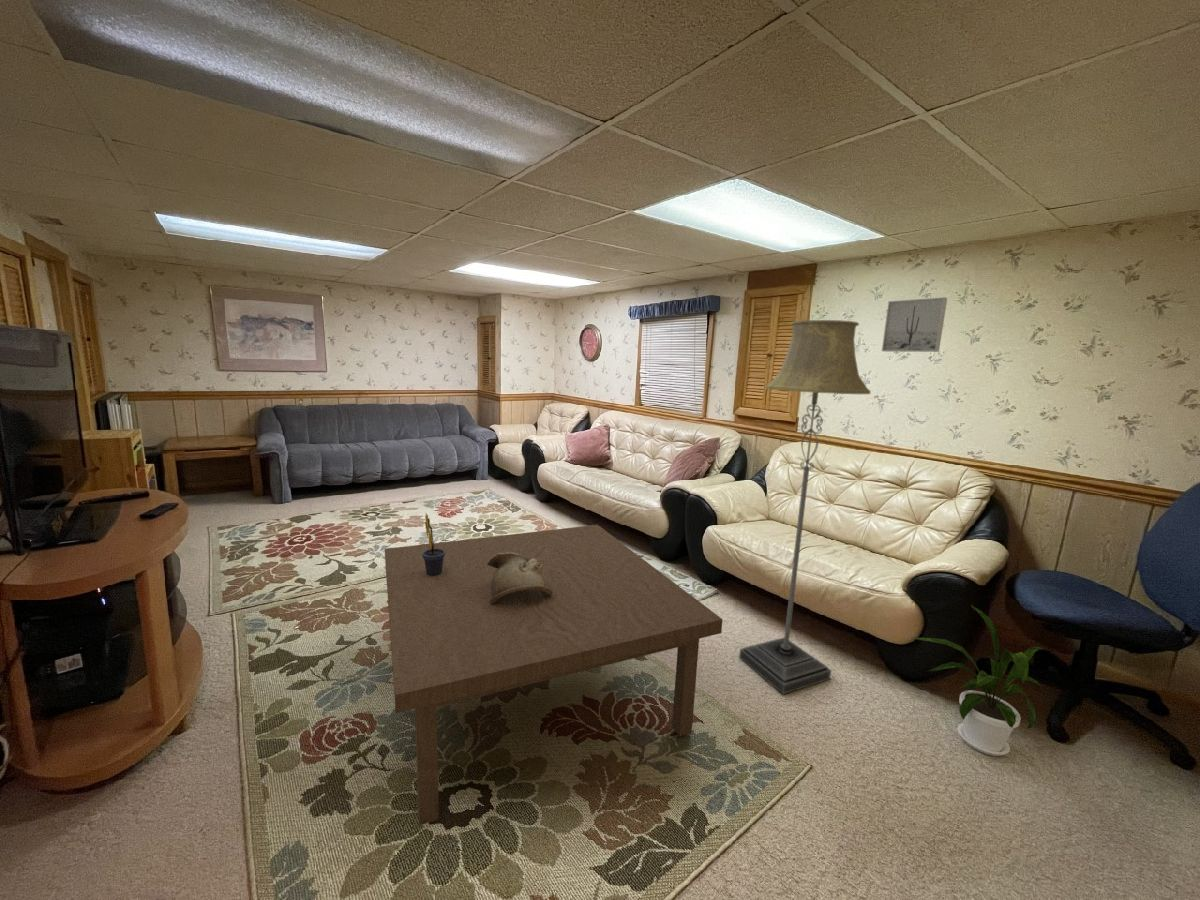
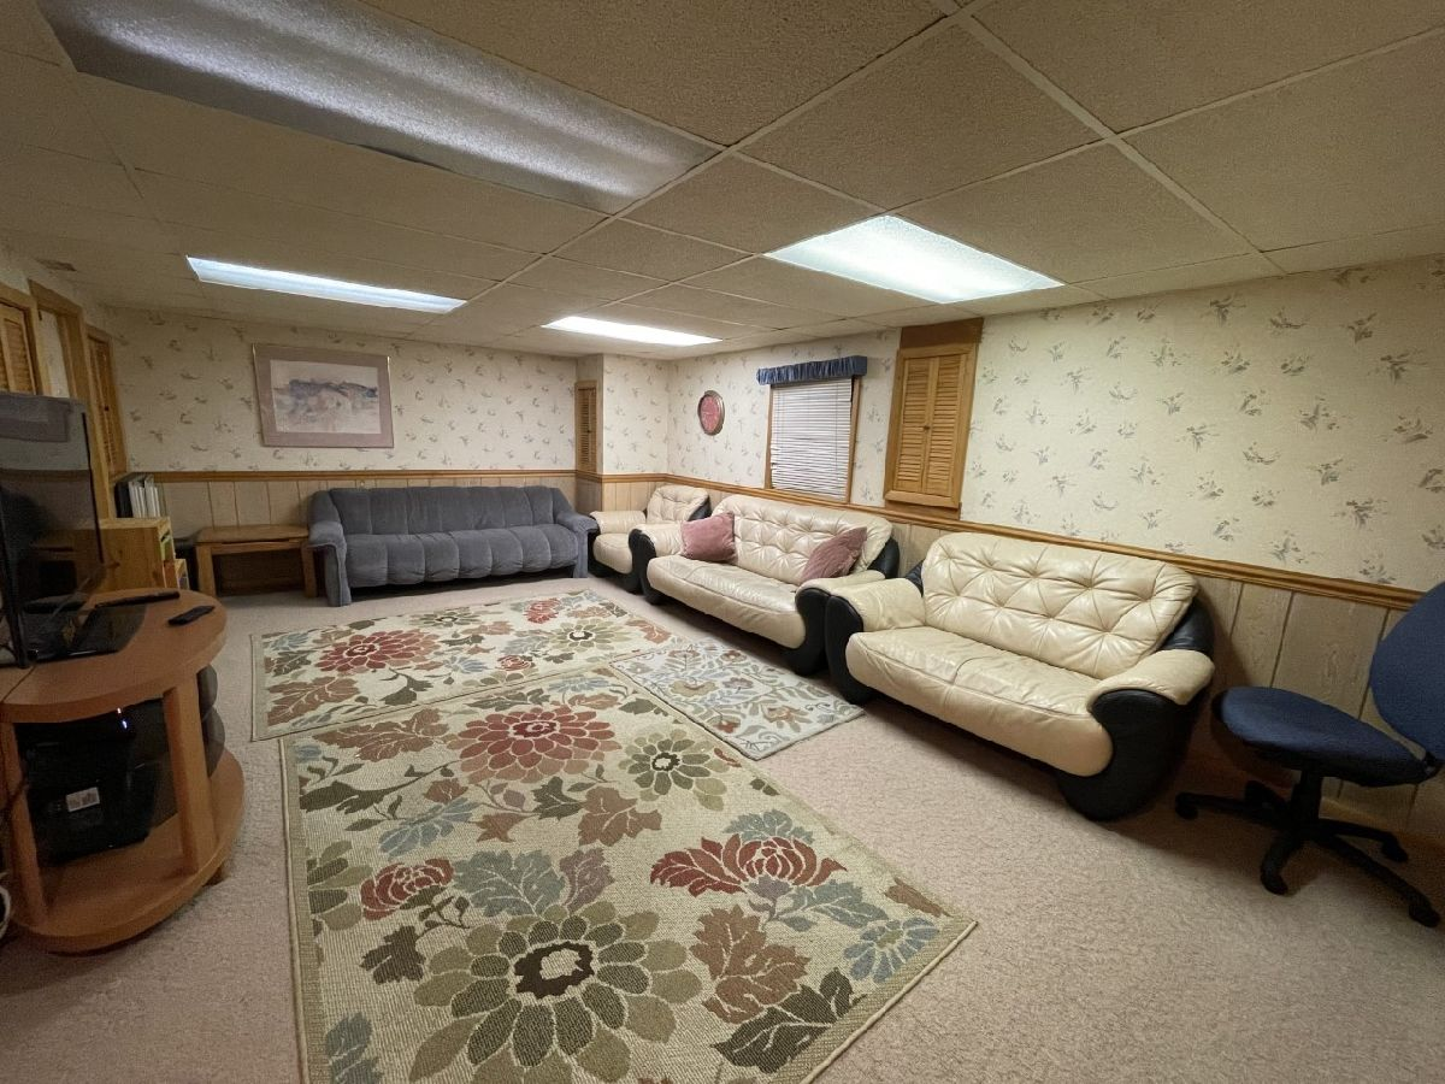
- decorative bowl [487,552,553,603]
- coffee table [384,524,724,826]
- house plant [911,604,1049,757]
- wall art [881,296,948,353]
- potted flower [422,513,445,576]
- floor lamp [738,319,872,695]
